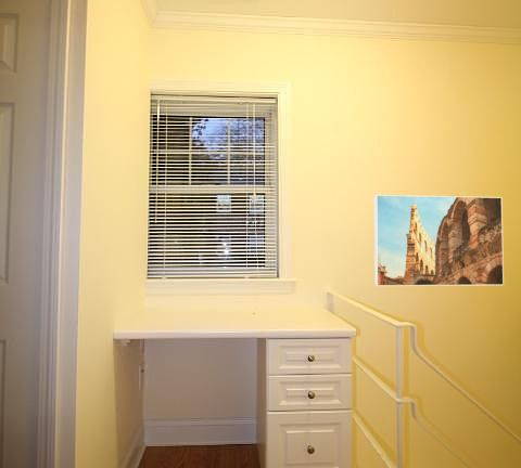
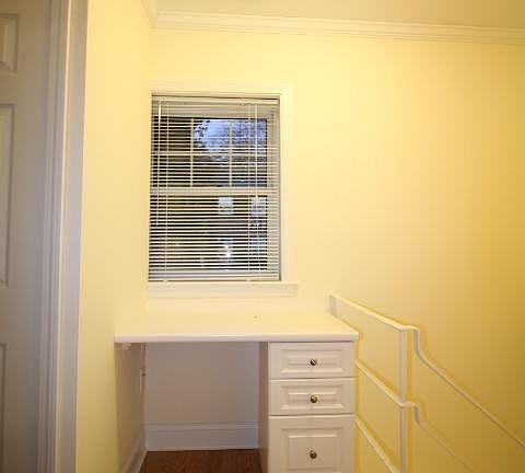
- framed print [373,194,505,287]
